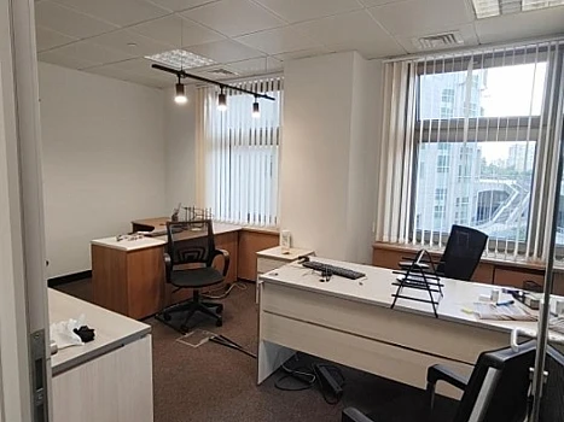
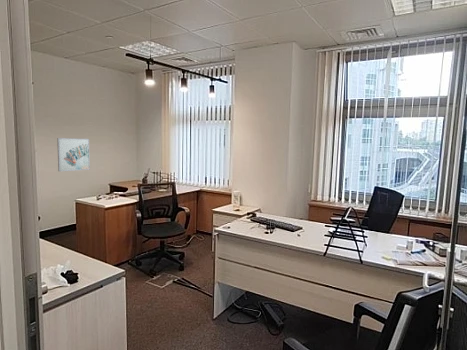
+ wall art [56,137,91,172]
